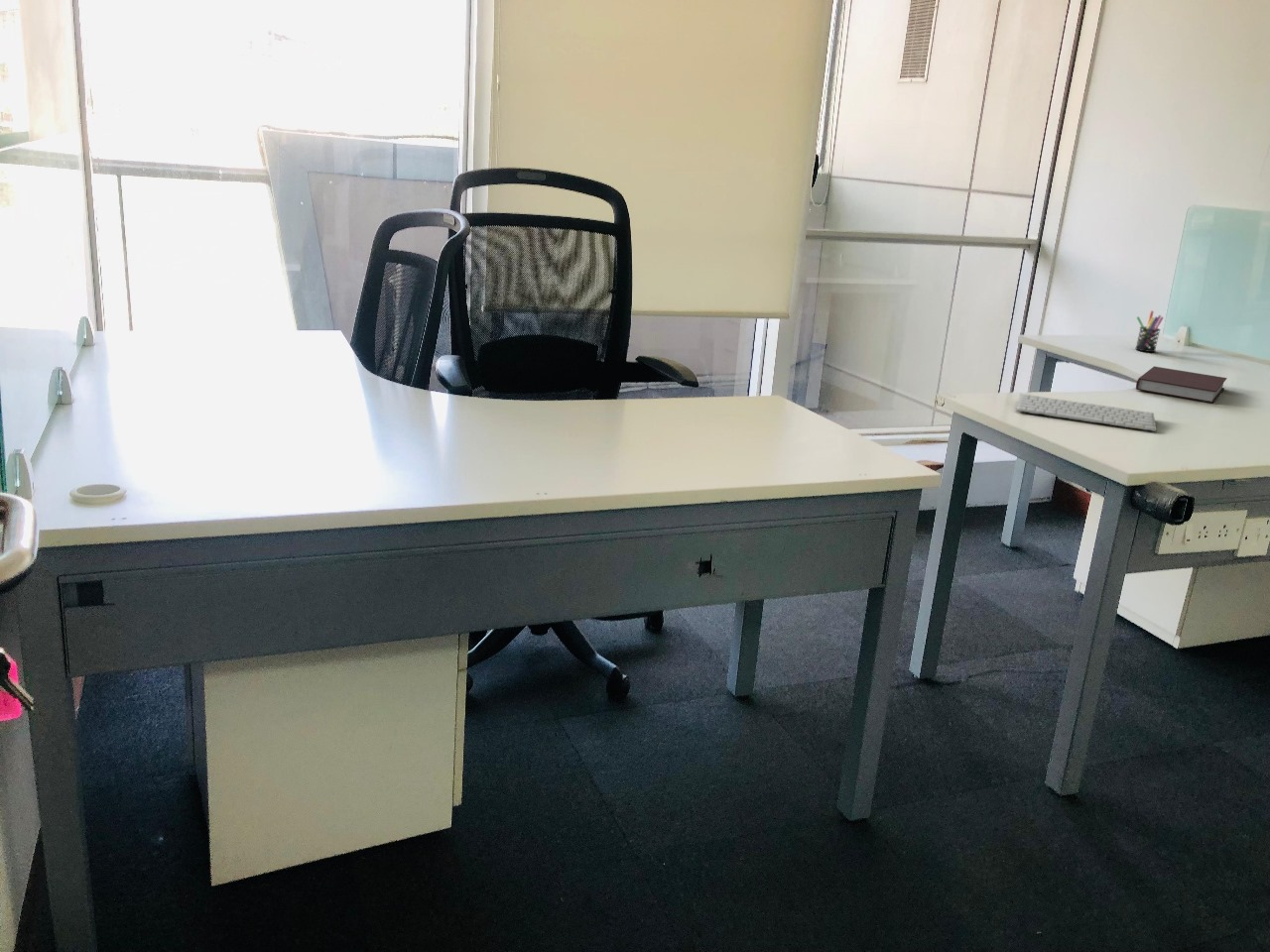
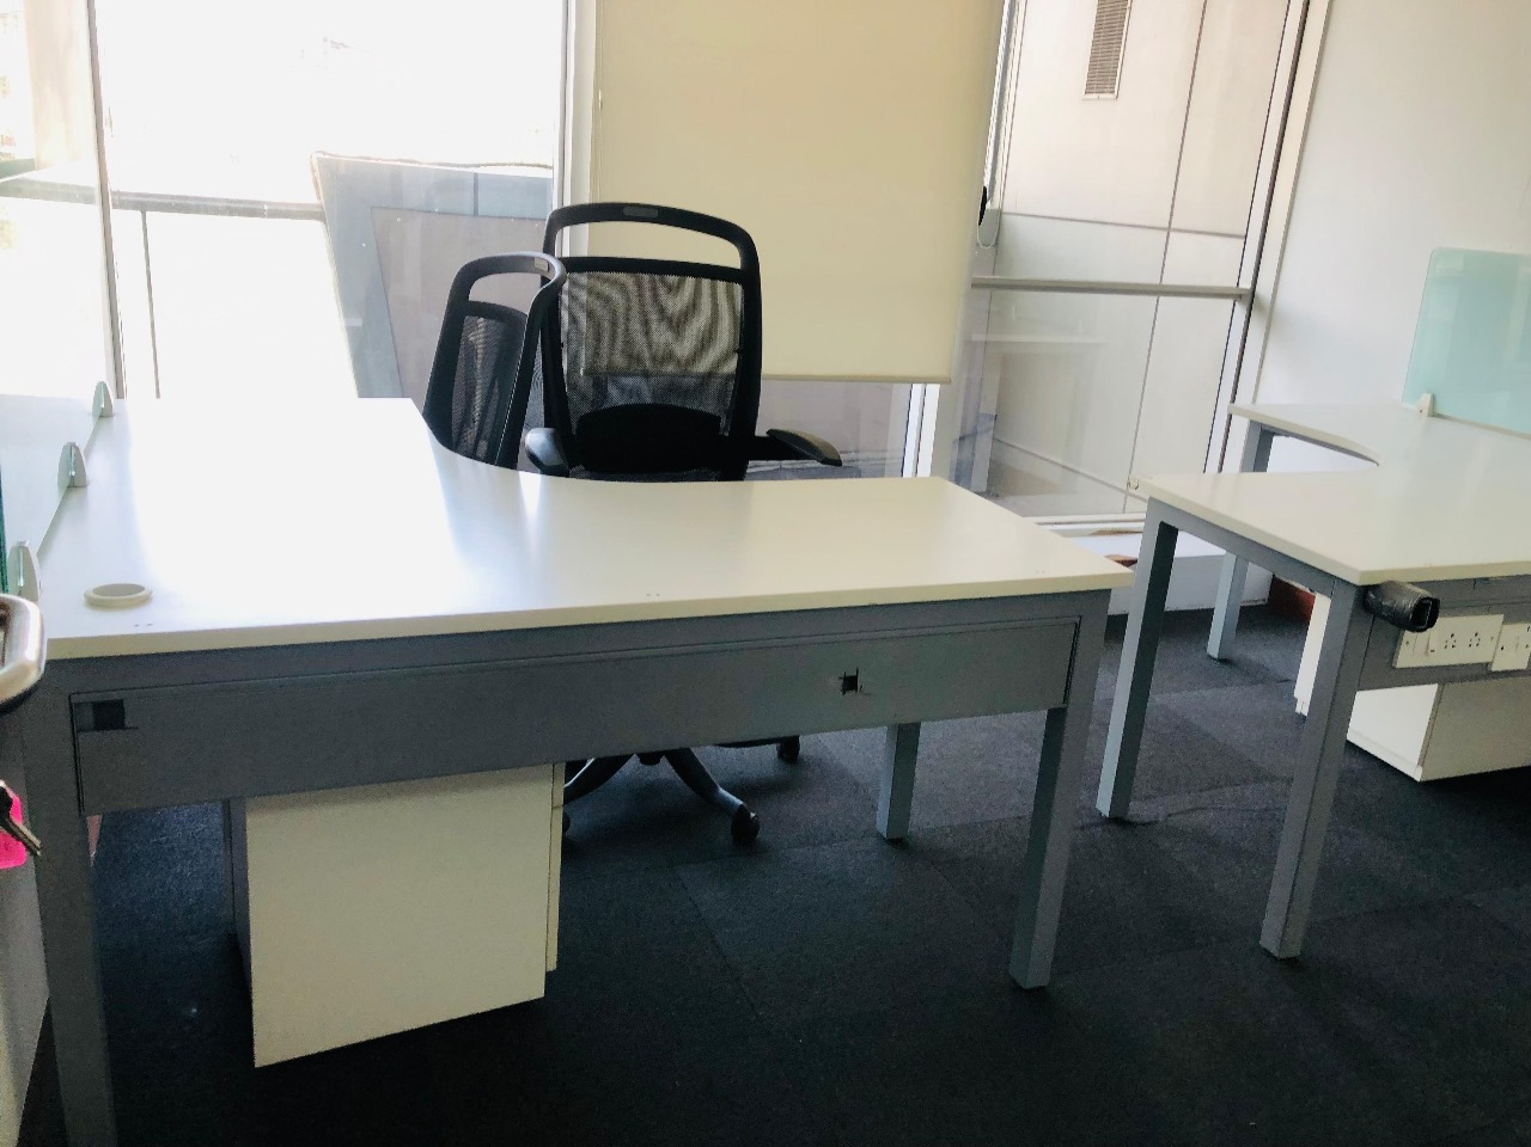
- notebook [1135,365,1227,404]
- pen holder [1134,310,1165,353]
- keyboard [1015,393,1158,432]
